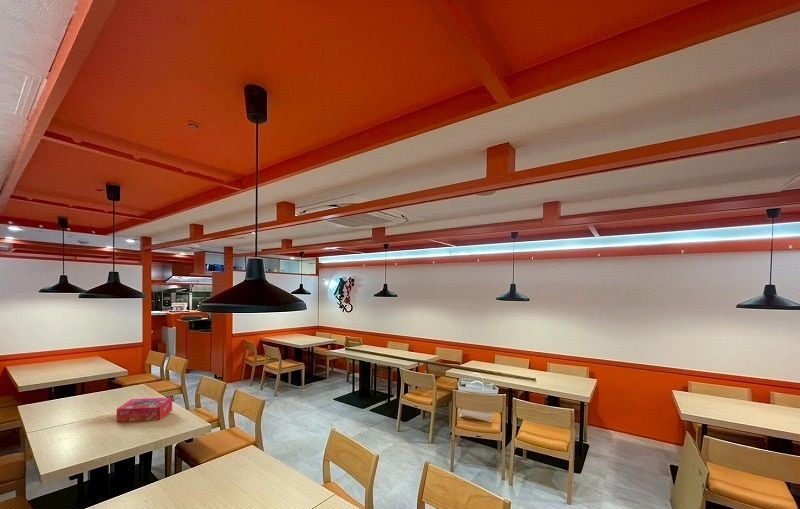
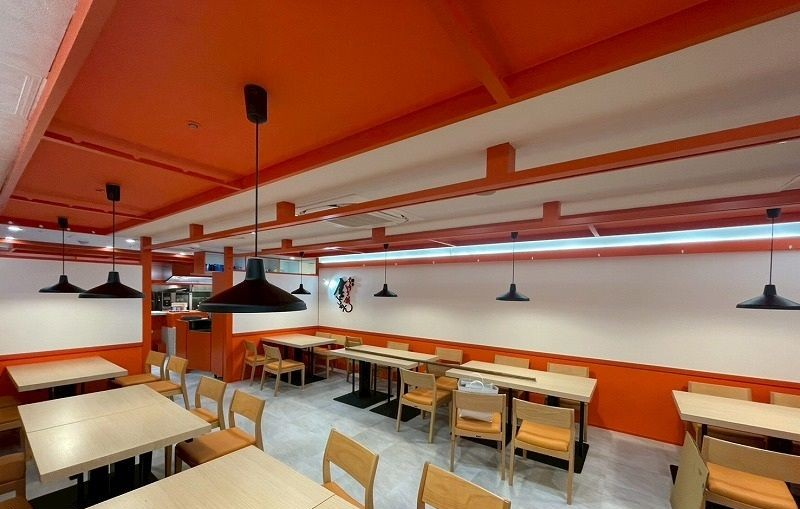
- tissue box [116,397,173,422]
